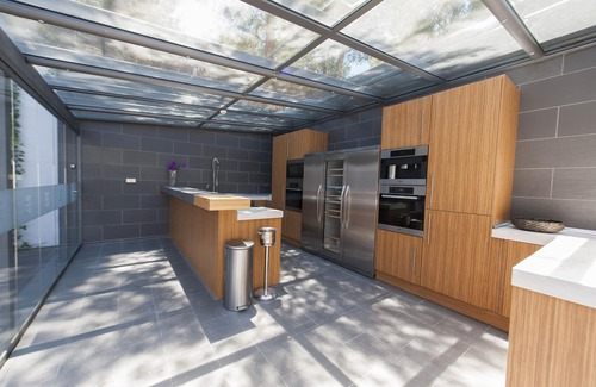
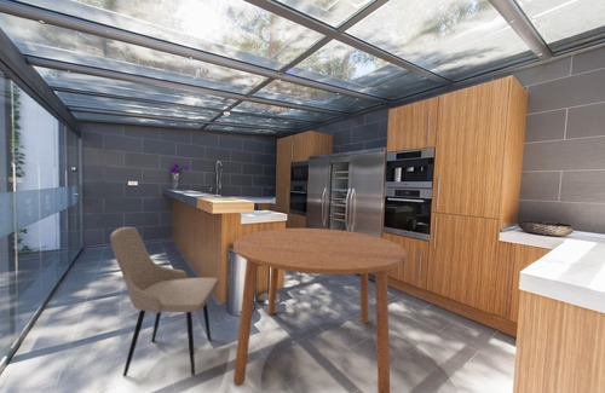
+ dining table [232,227,408,393]
+ dining chair [109,226,219,377]
